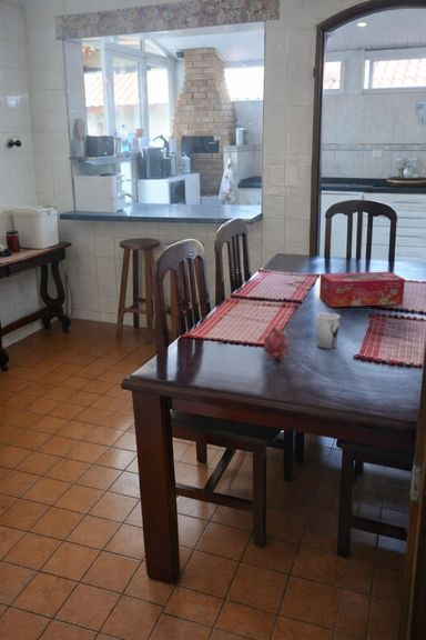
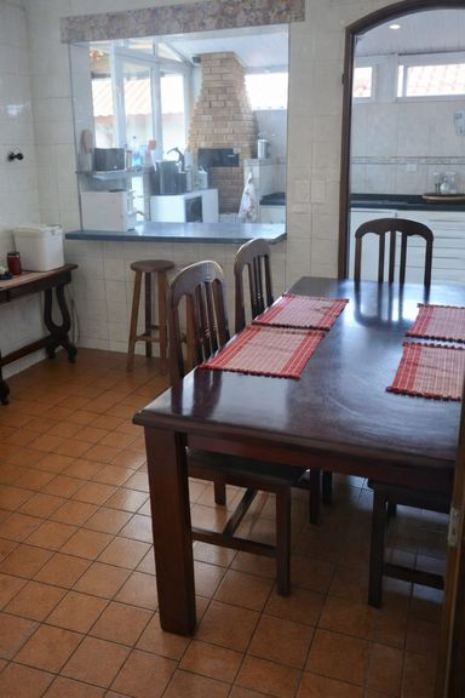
- cup [315,312,341,350]
- tissue box [318,271,406,308]
- fruit [263,324,292,361]
